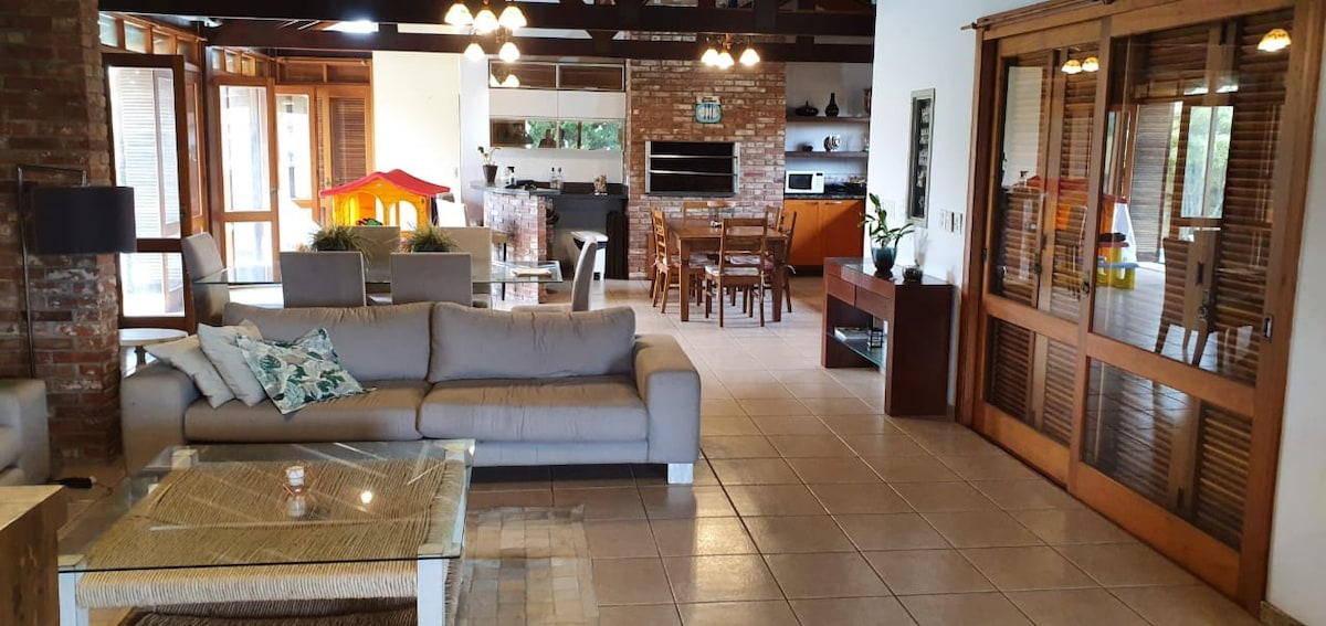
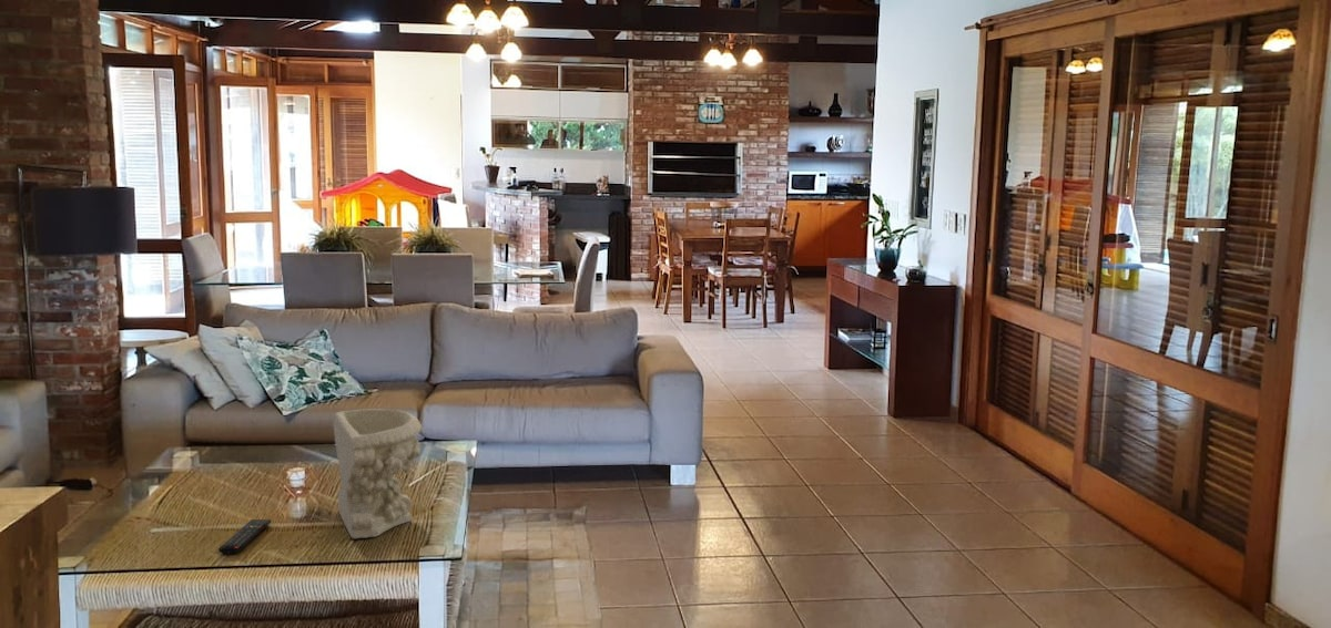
+ remote control [217,518,272,556]
+ decorative bowl [333,408,423,539]
